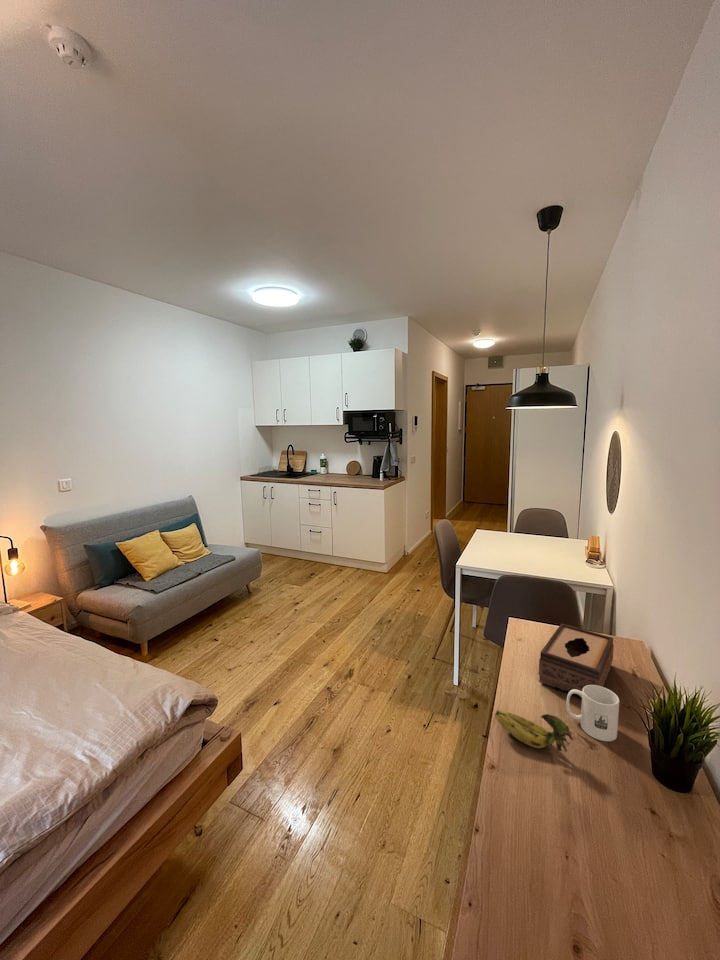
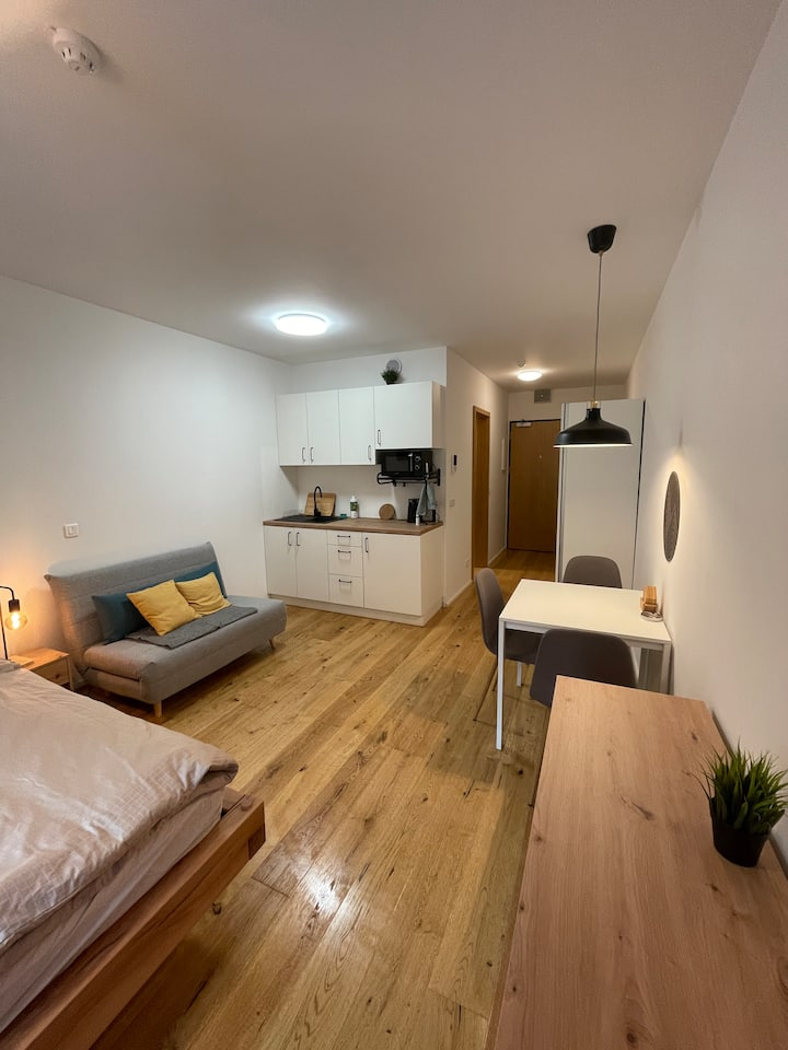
- mug [565,685,620,742]
- banana [494,709,575,753]
- tissue box [538,623,615,699]
